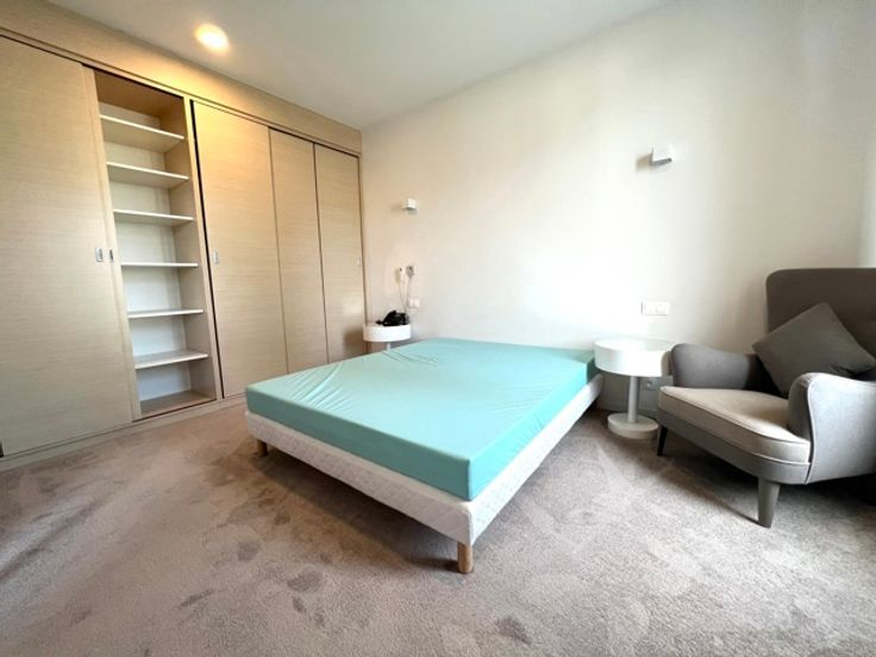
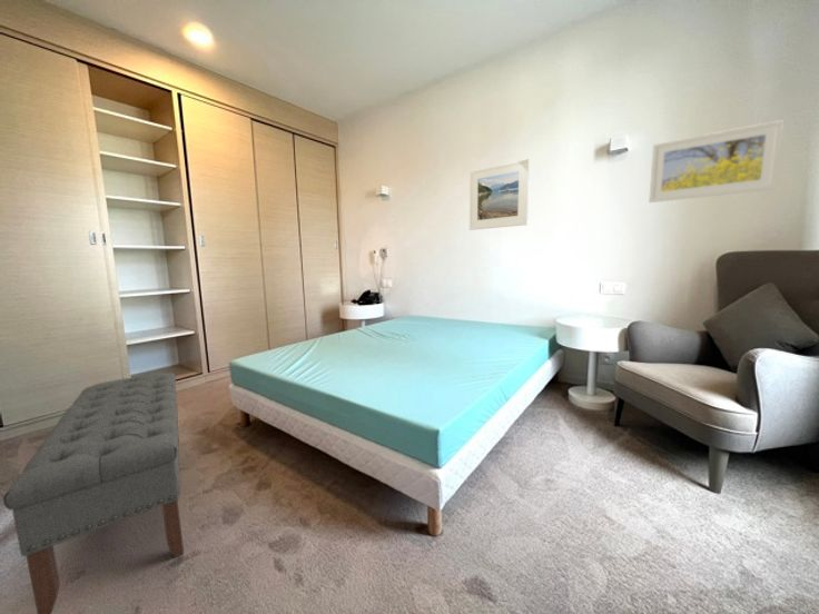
+ bench [2,372,185,614]
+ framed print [468,158,531,231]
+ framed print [648,119,785,204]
